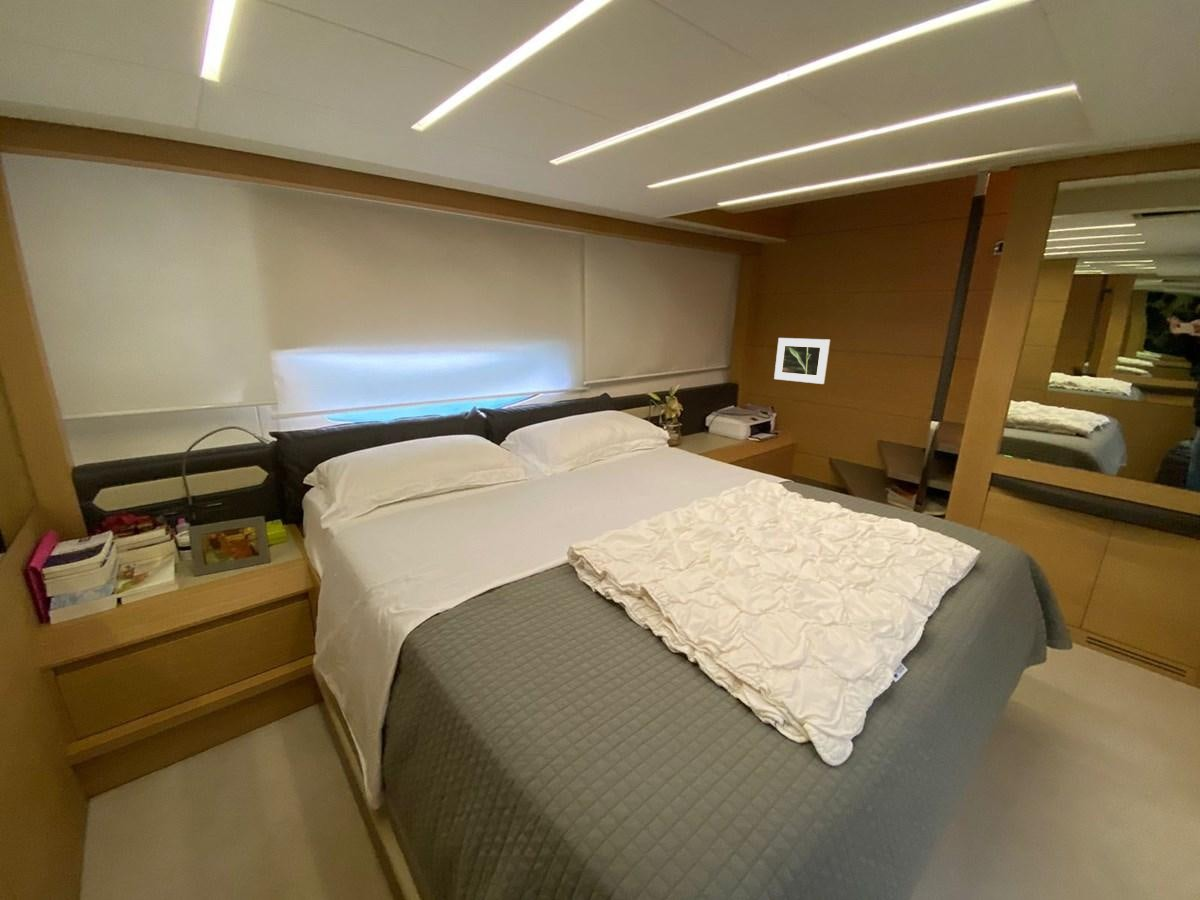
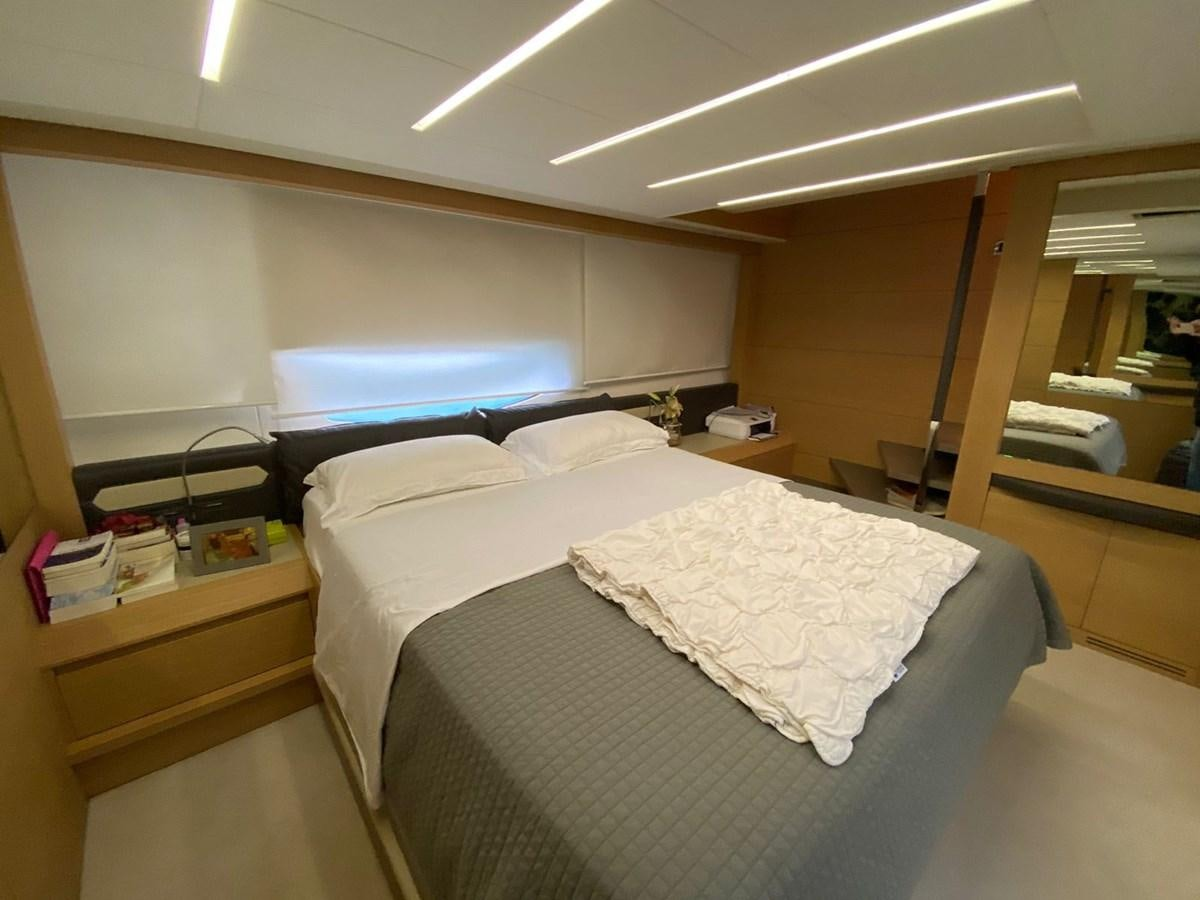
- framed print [773,337,831,385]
